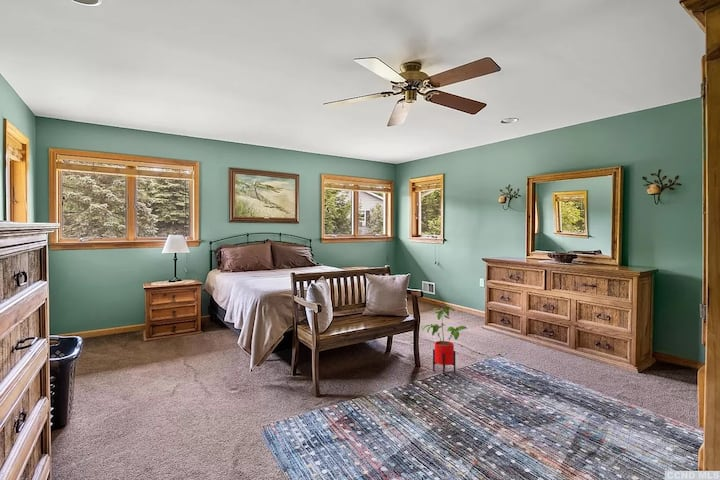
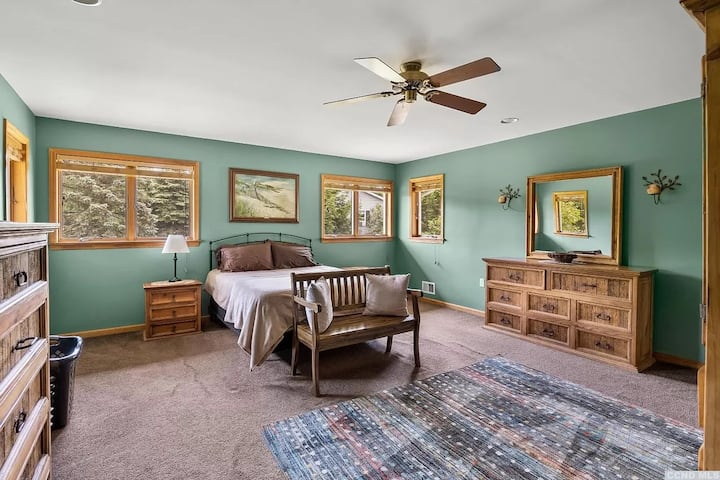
- house plant [422,306,469,376]
